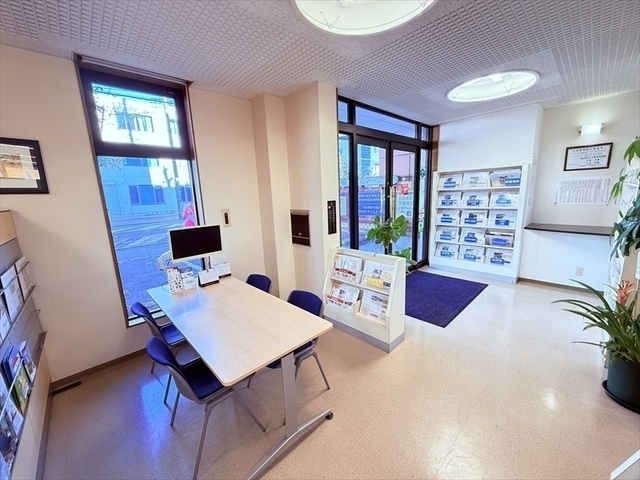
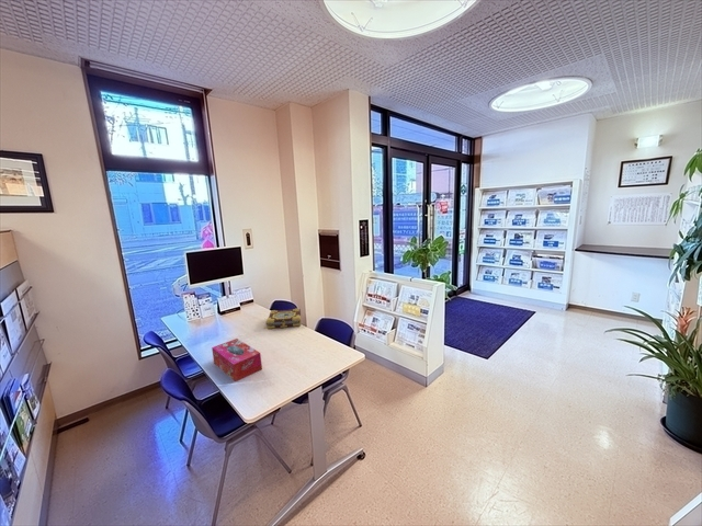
+ book [265,307,302,330]
+ tissue box [211,338,263,382]
